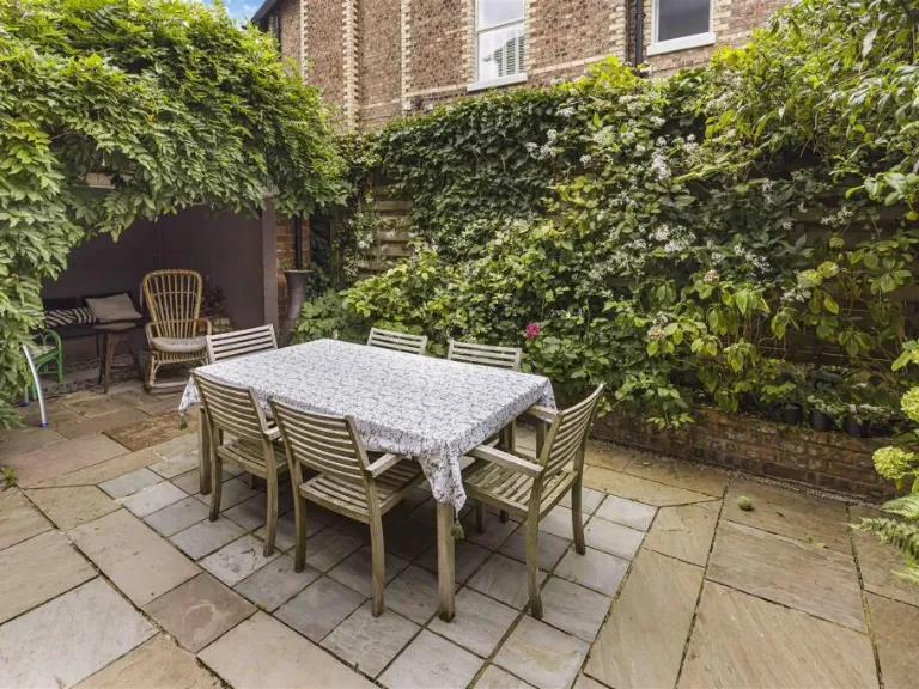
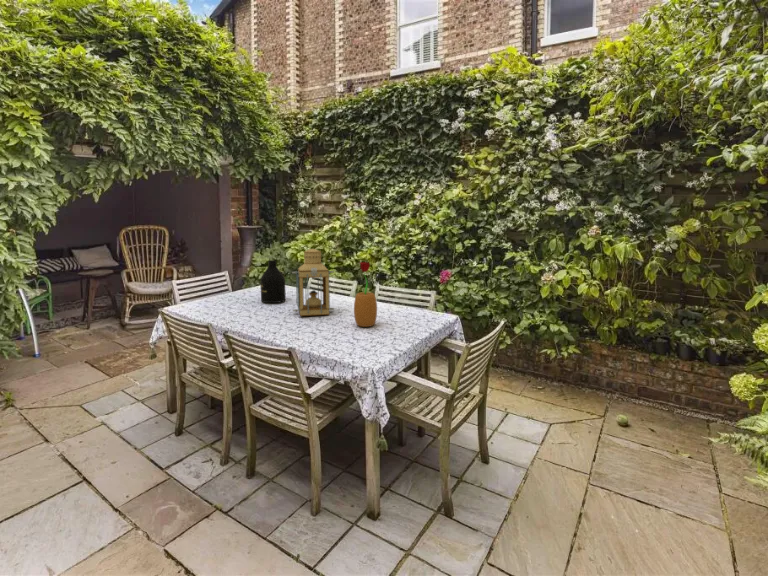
+ lantern [291,248,335,317]
+ bottle [259,259,287,304]
+ potted flower [353,261,378,328]
